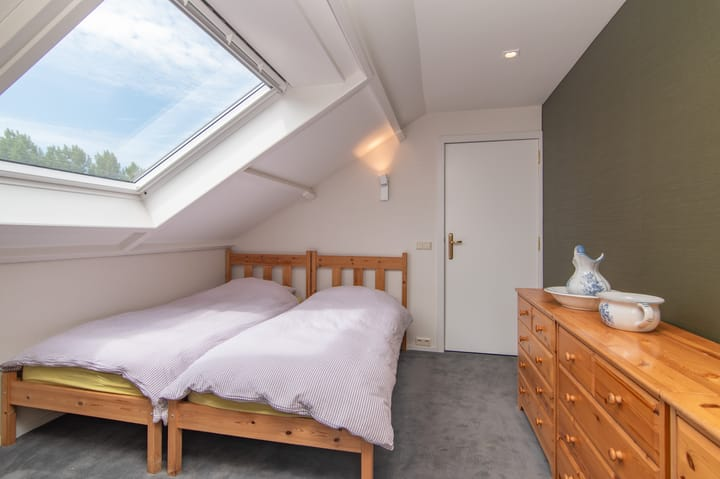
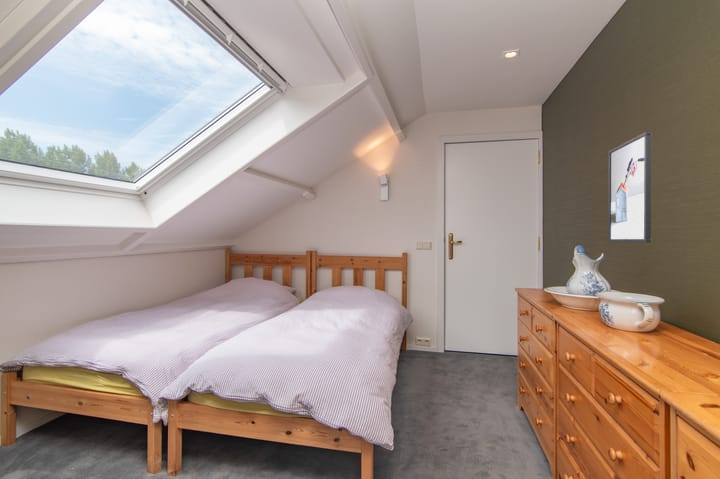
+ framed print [607,130,653,243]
